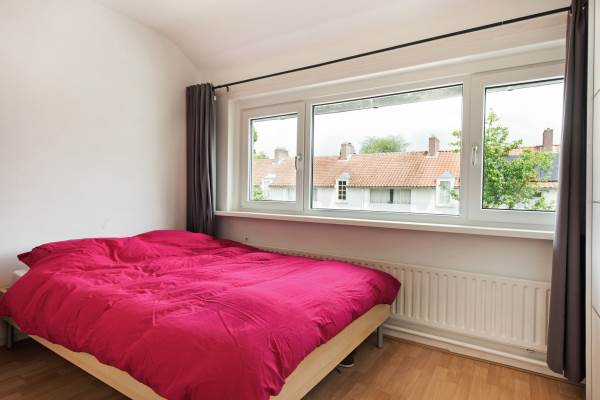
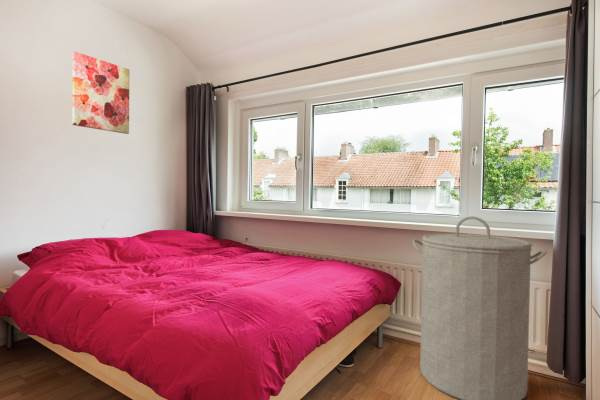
+ wall art [71,50,130,135]
+ laundry hamper [412,215,548,400]
